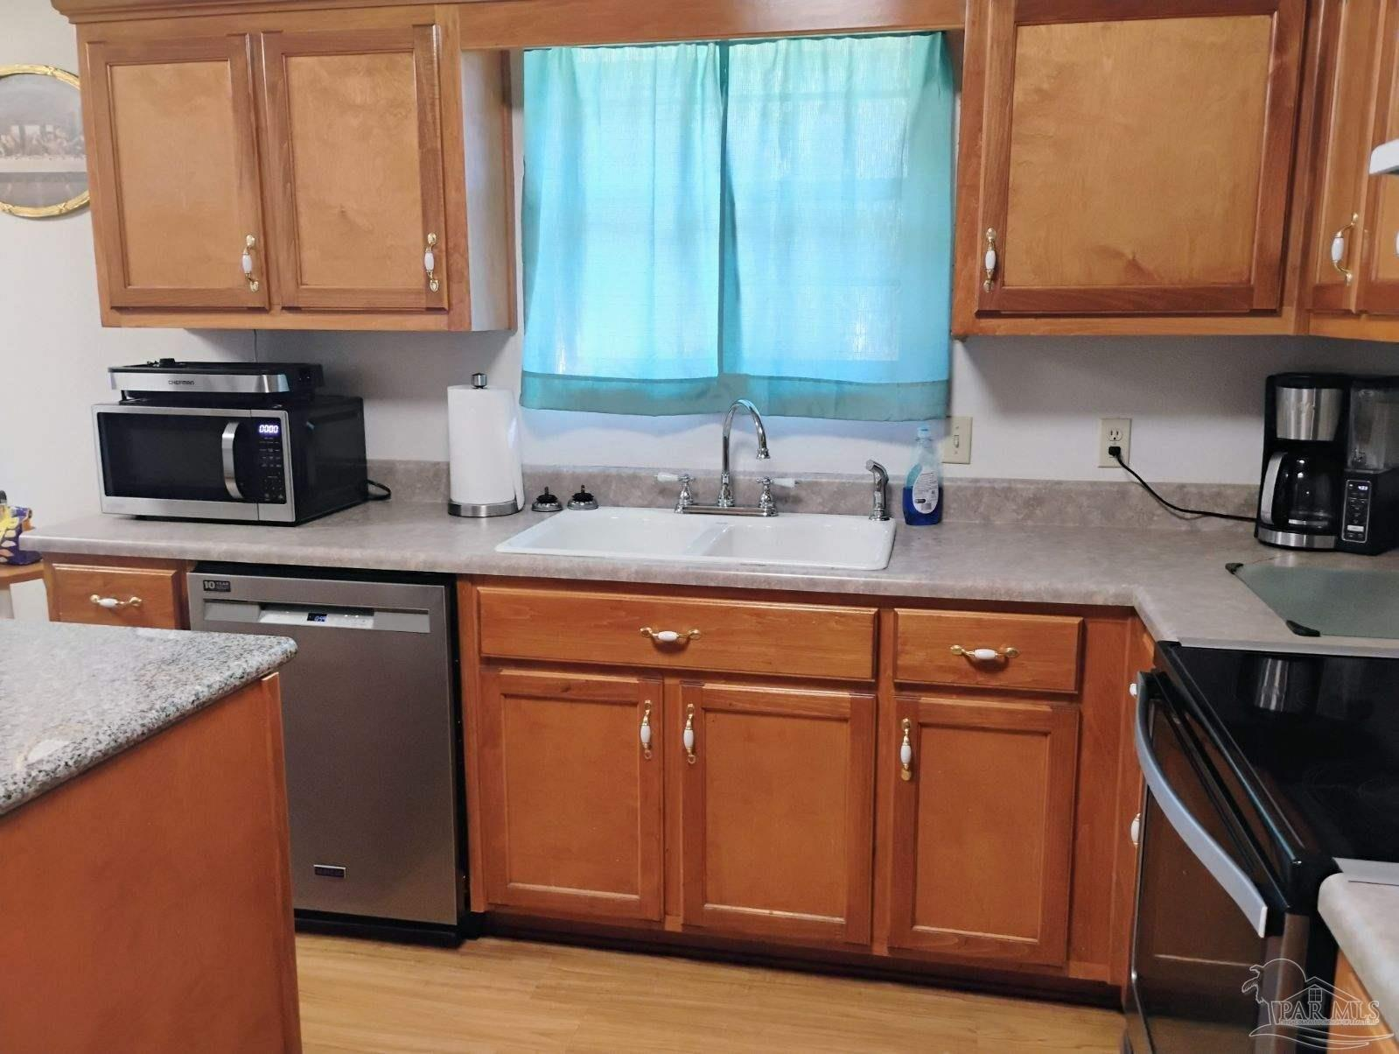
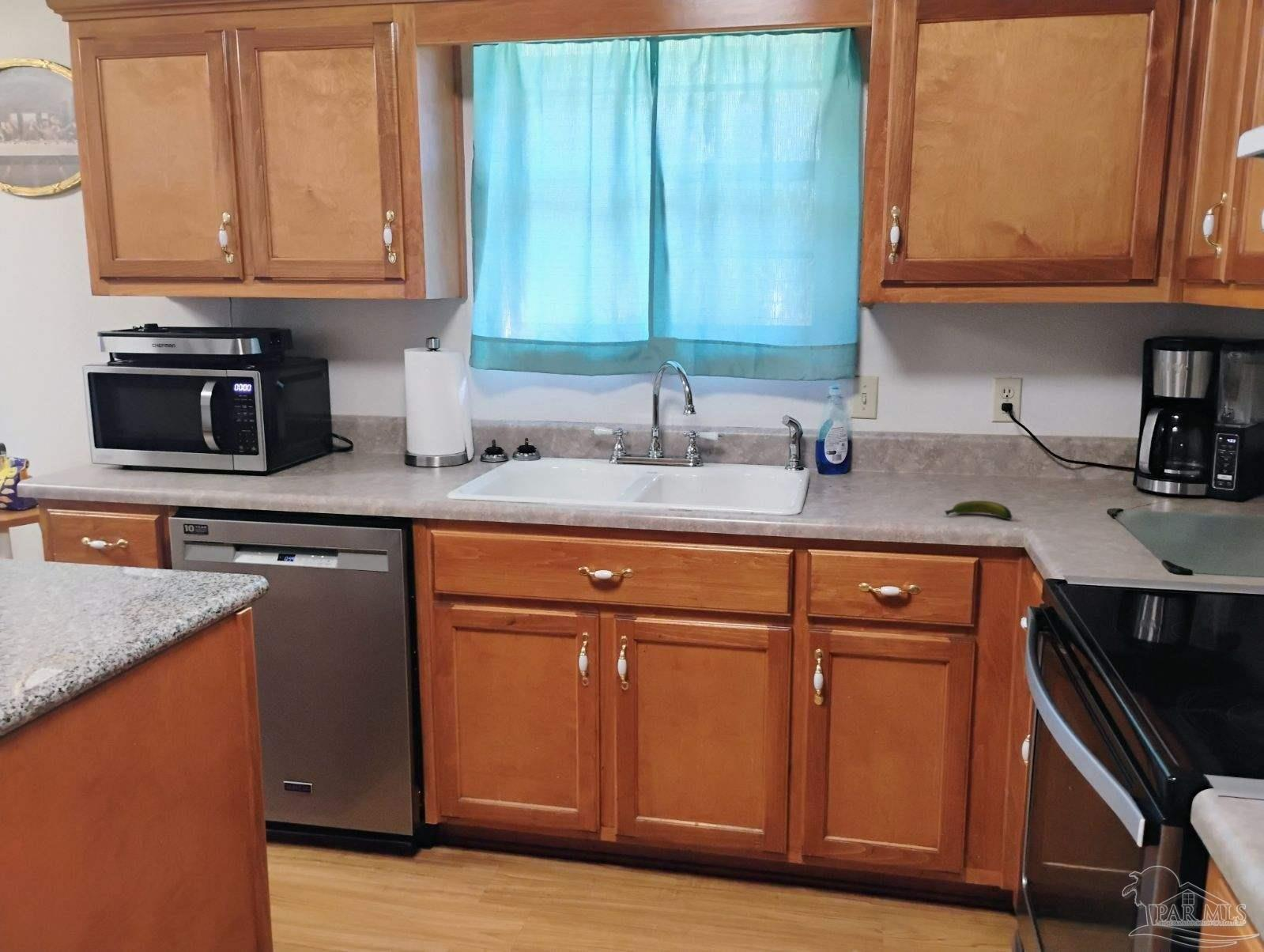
+ banana [944,500,1013,520]
